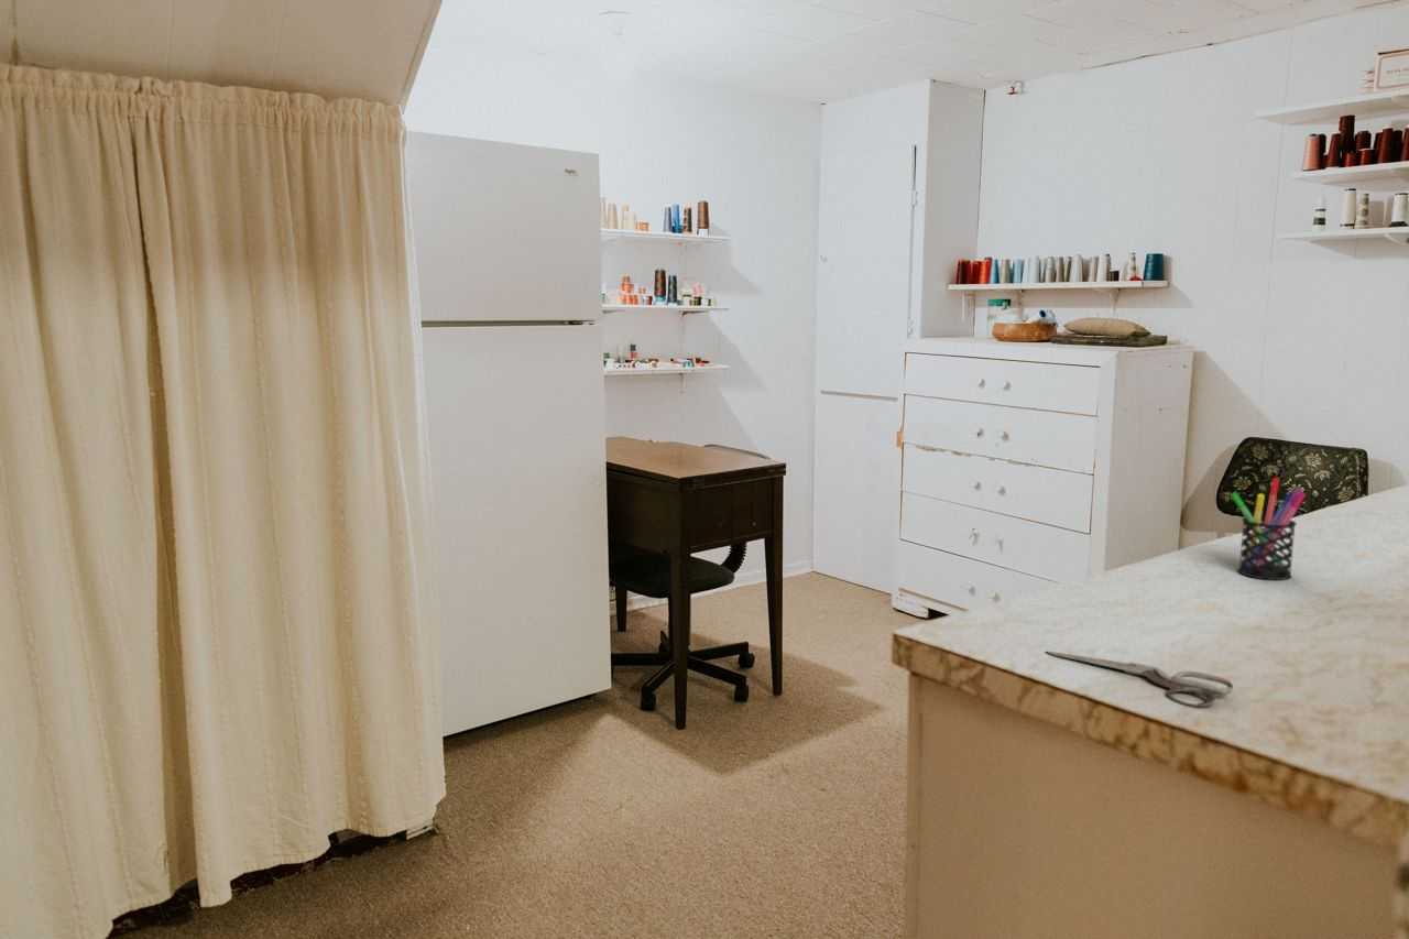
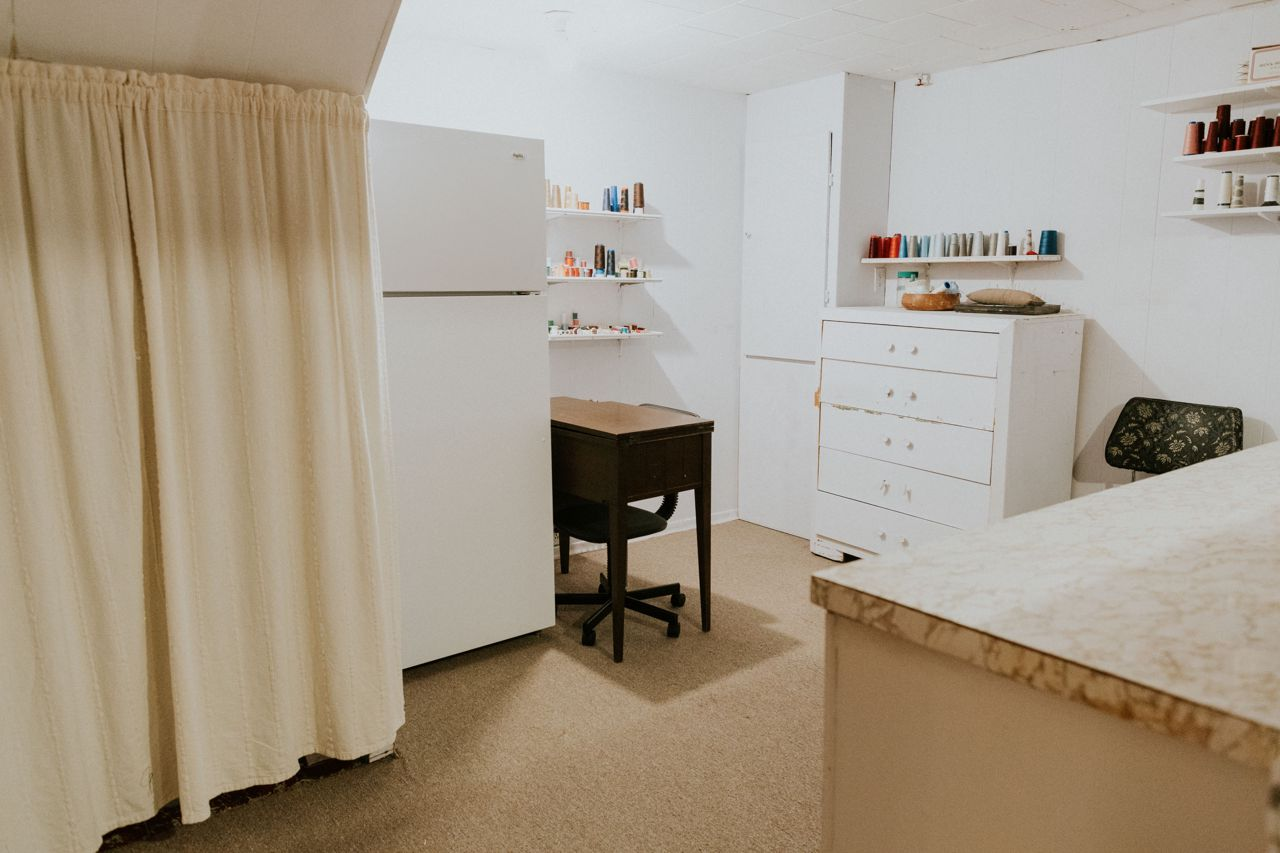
- shears [1045,651,1234,709]
- pen holder [1230,477,1307,581]
